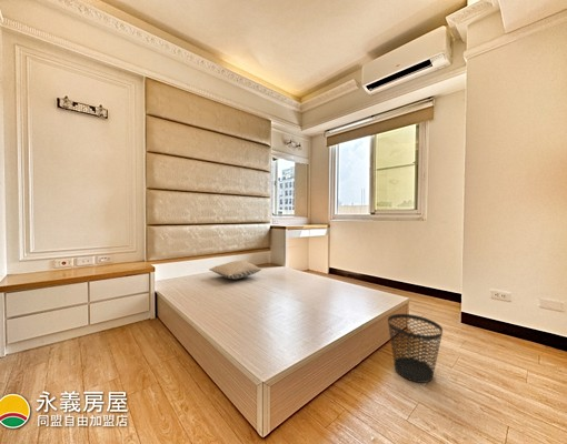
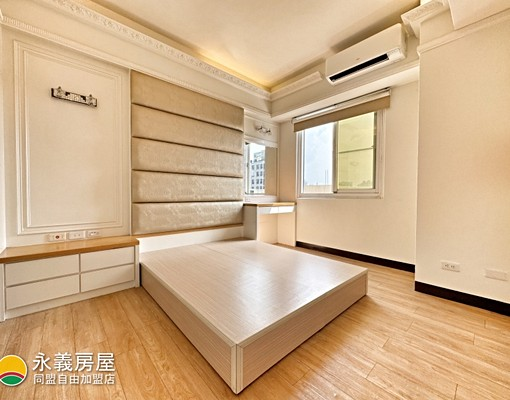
- wastebasket [387,313,444,384]
- pillow [208,260,262,280]
